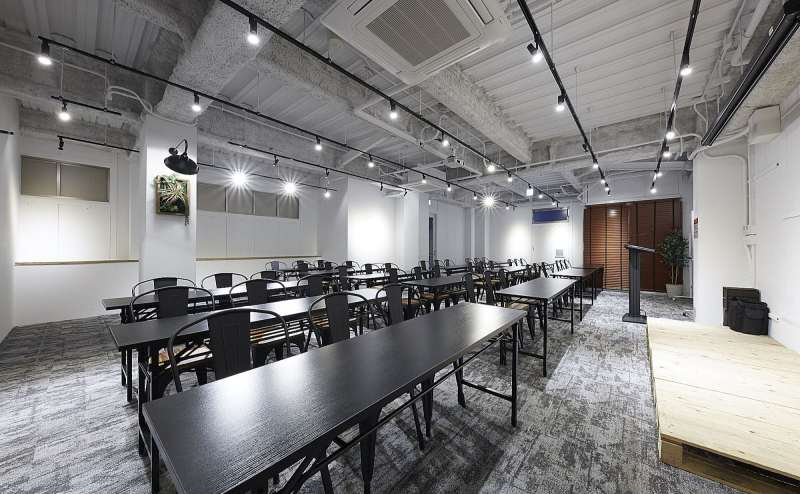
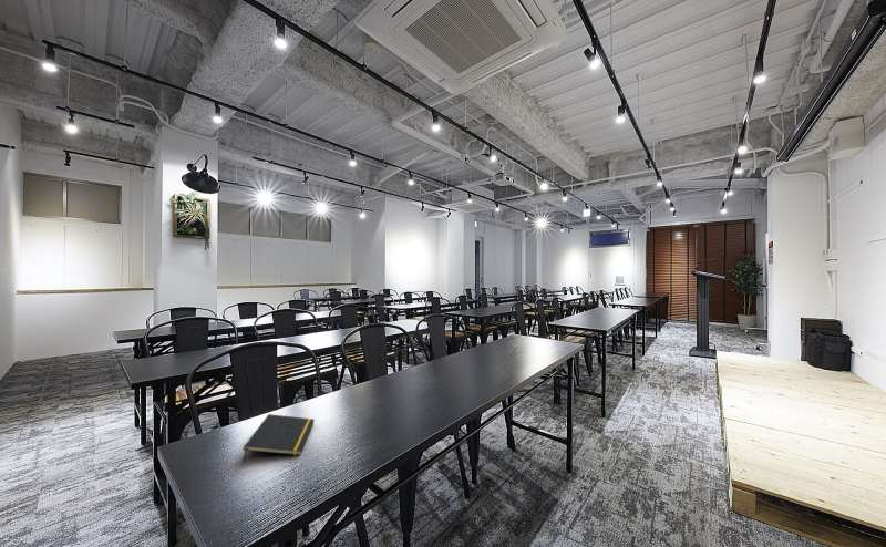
+ notepad [243,413,316,463]
